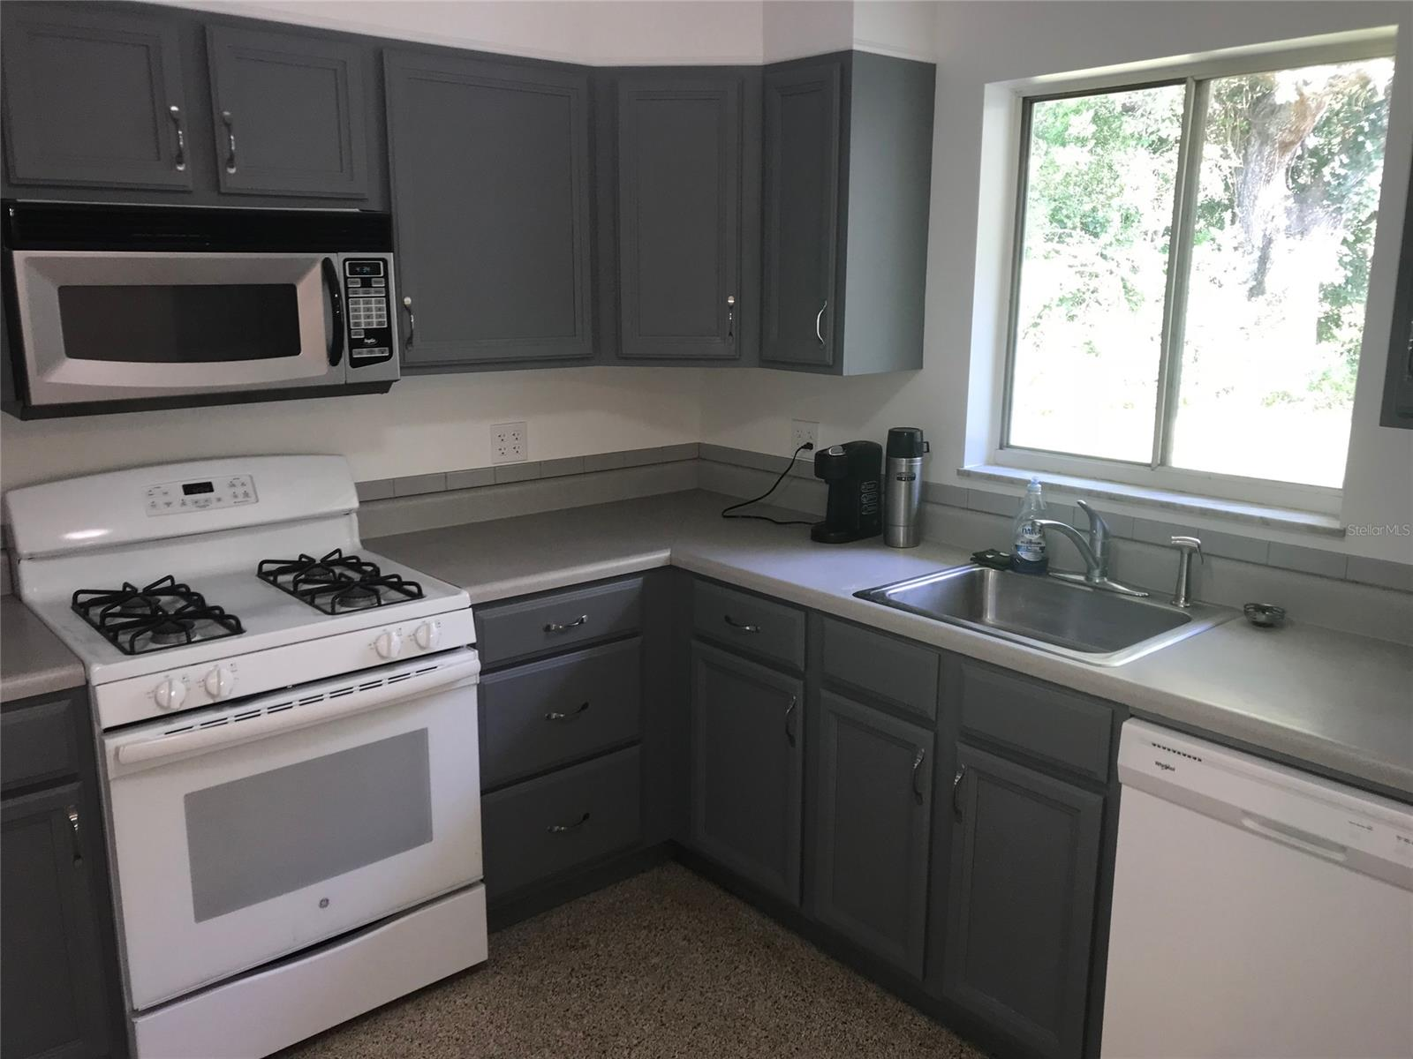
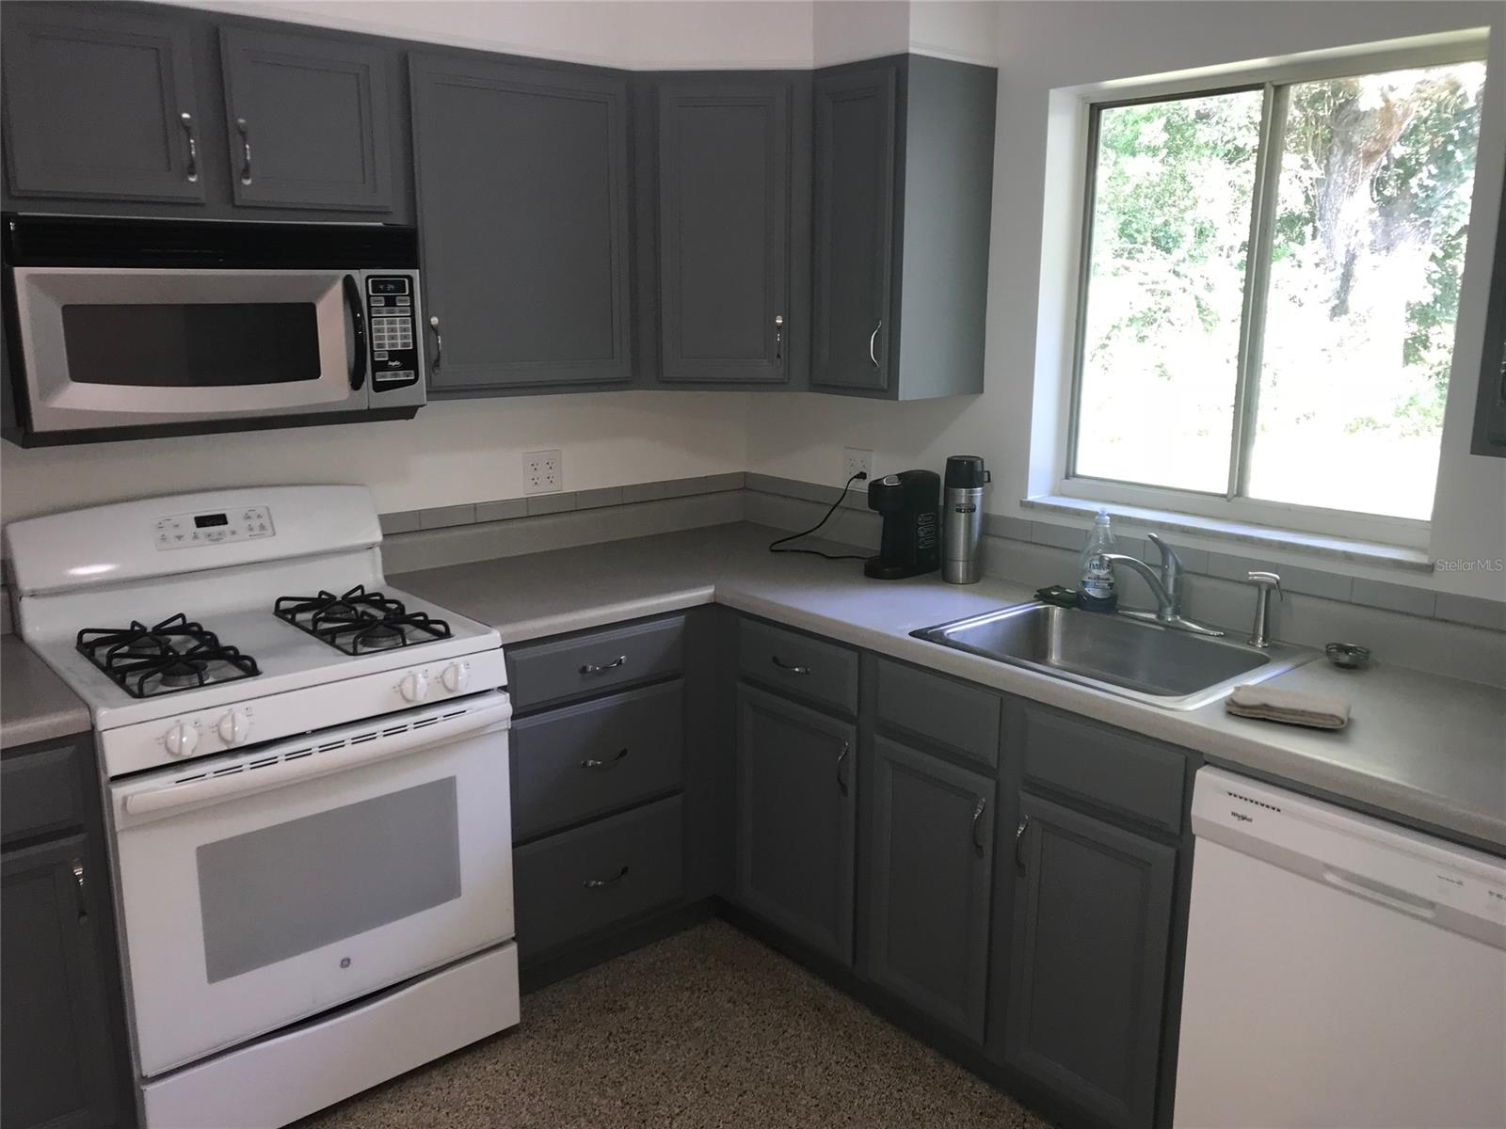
+ washcloth [1224,683,1353,729]
